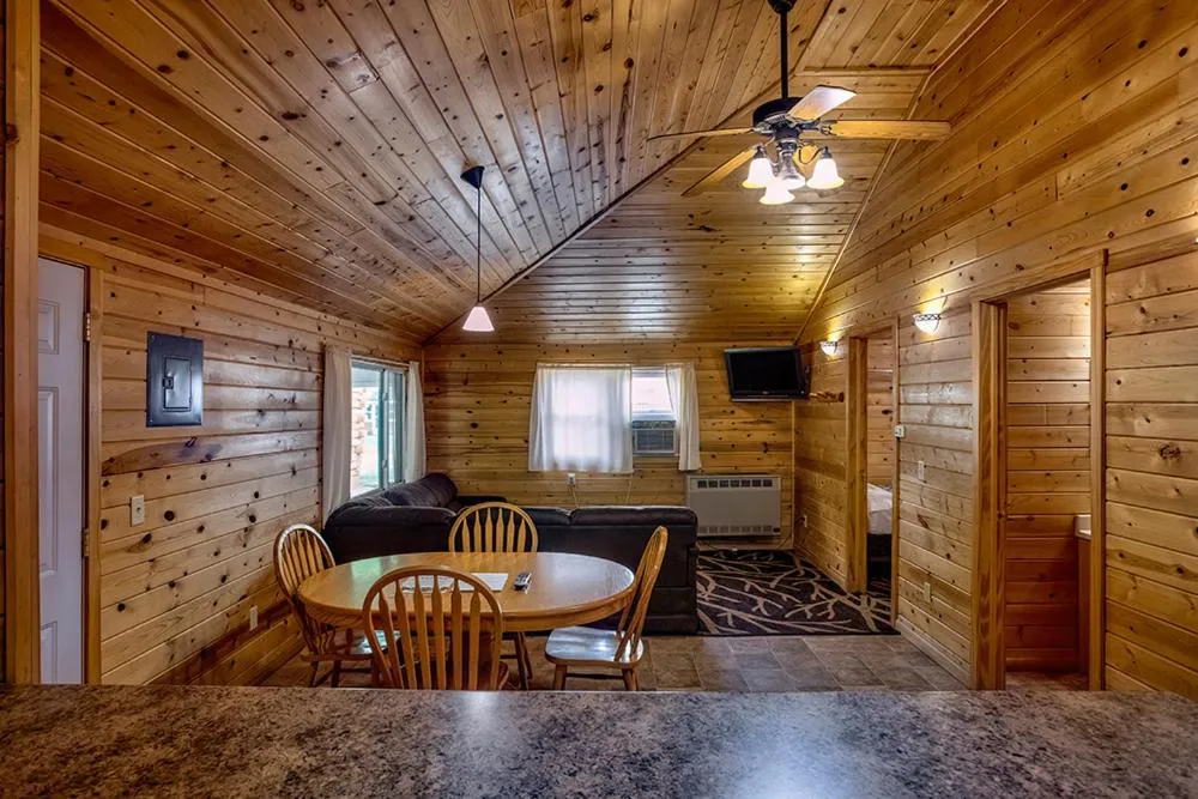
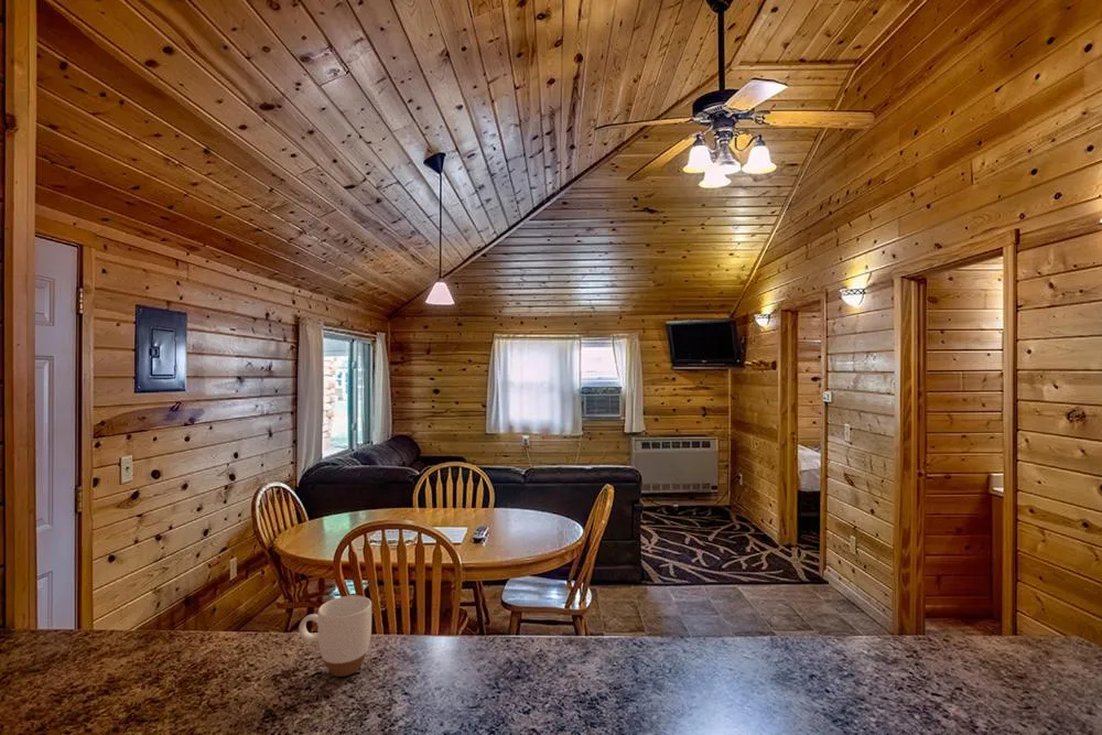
+ mug [298,595,372,678]
